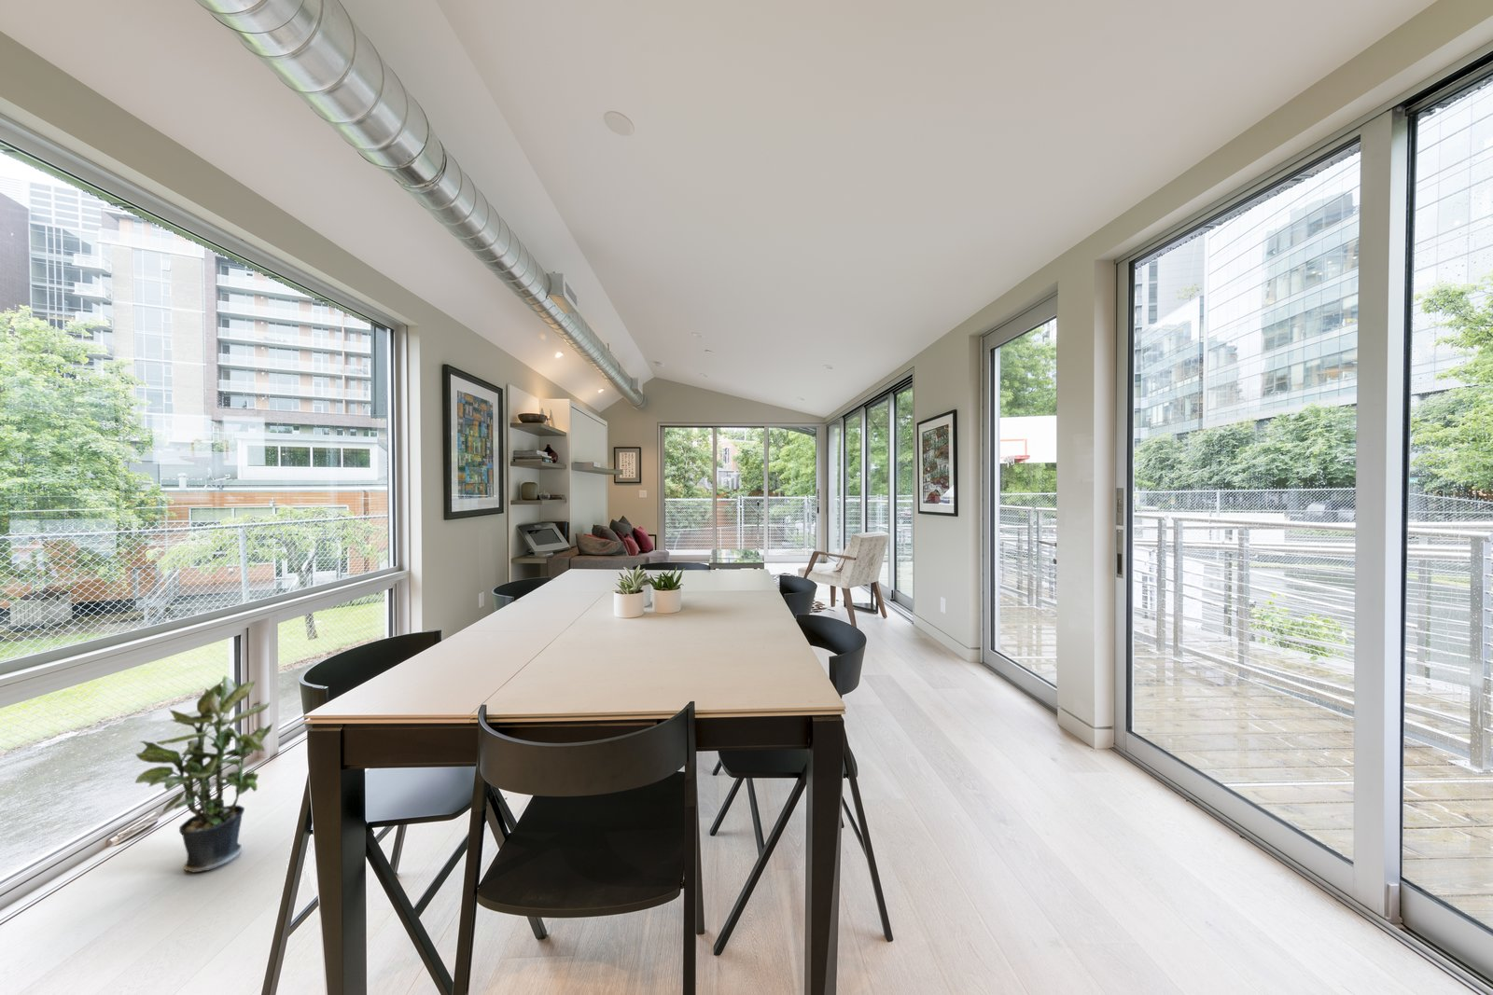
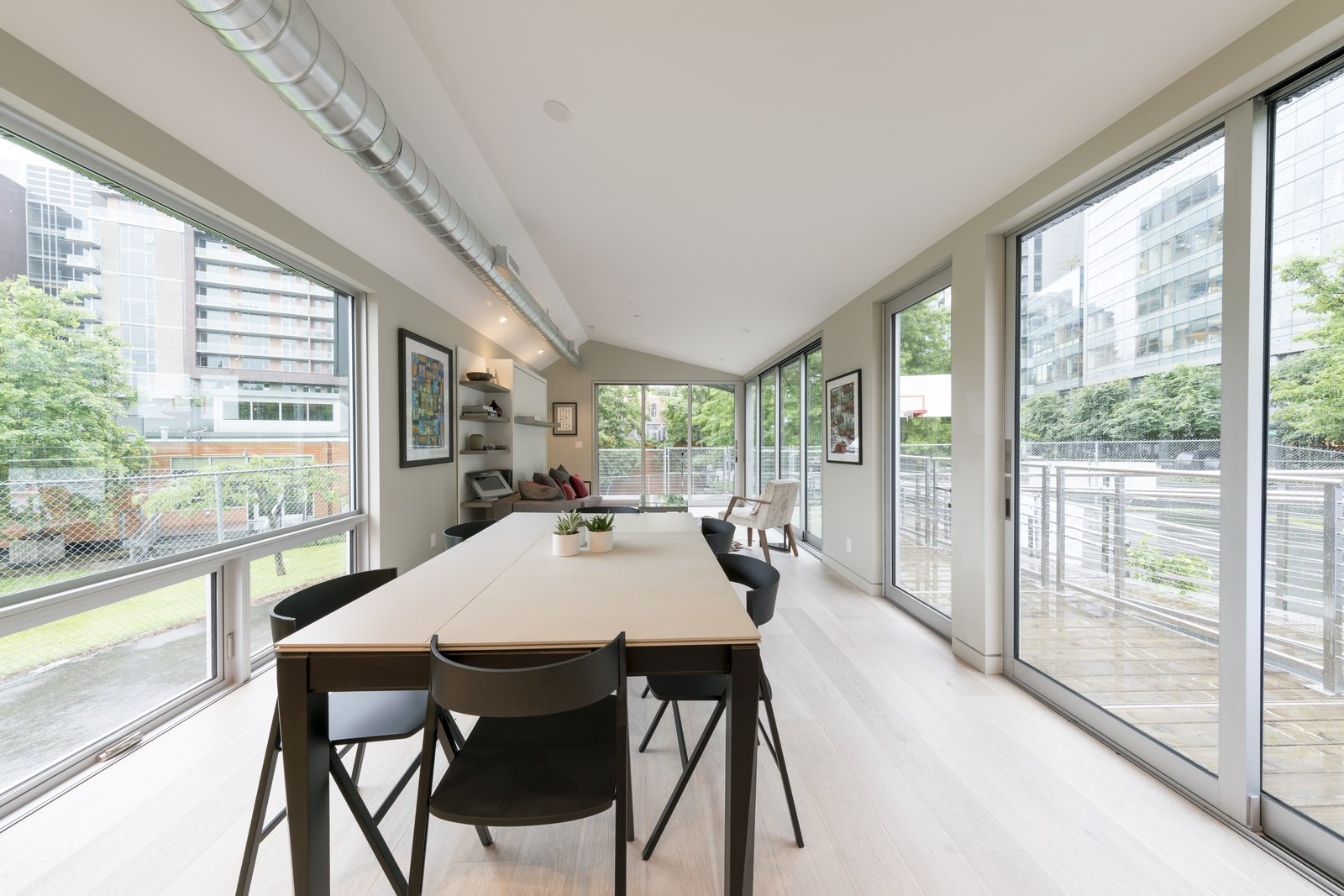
- potted plant [134,675,274,874]
